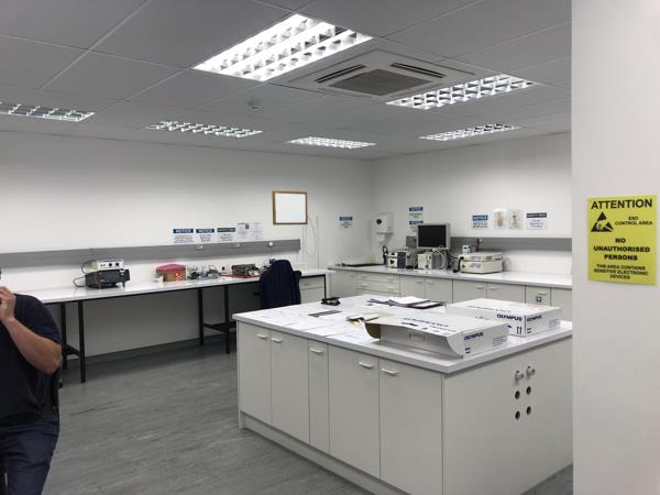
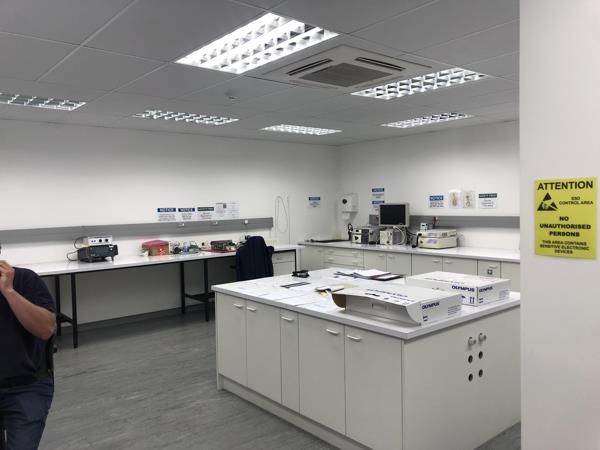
- writing board [271,189,309,227]
